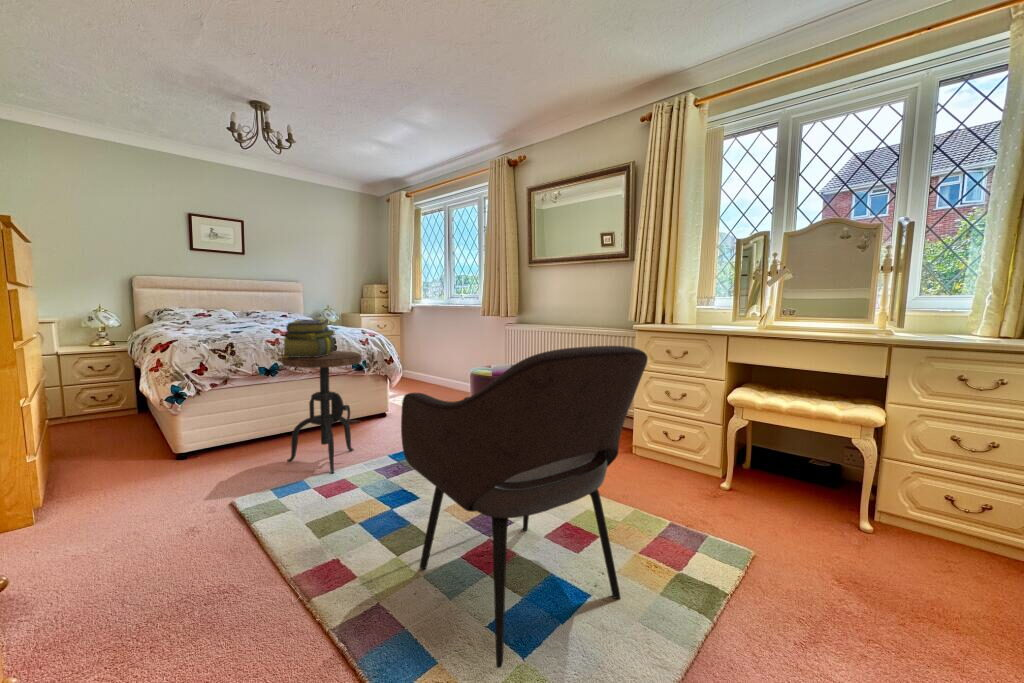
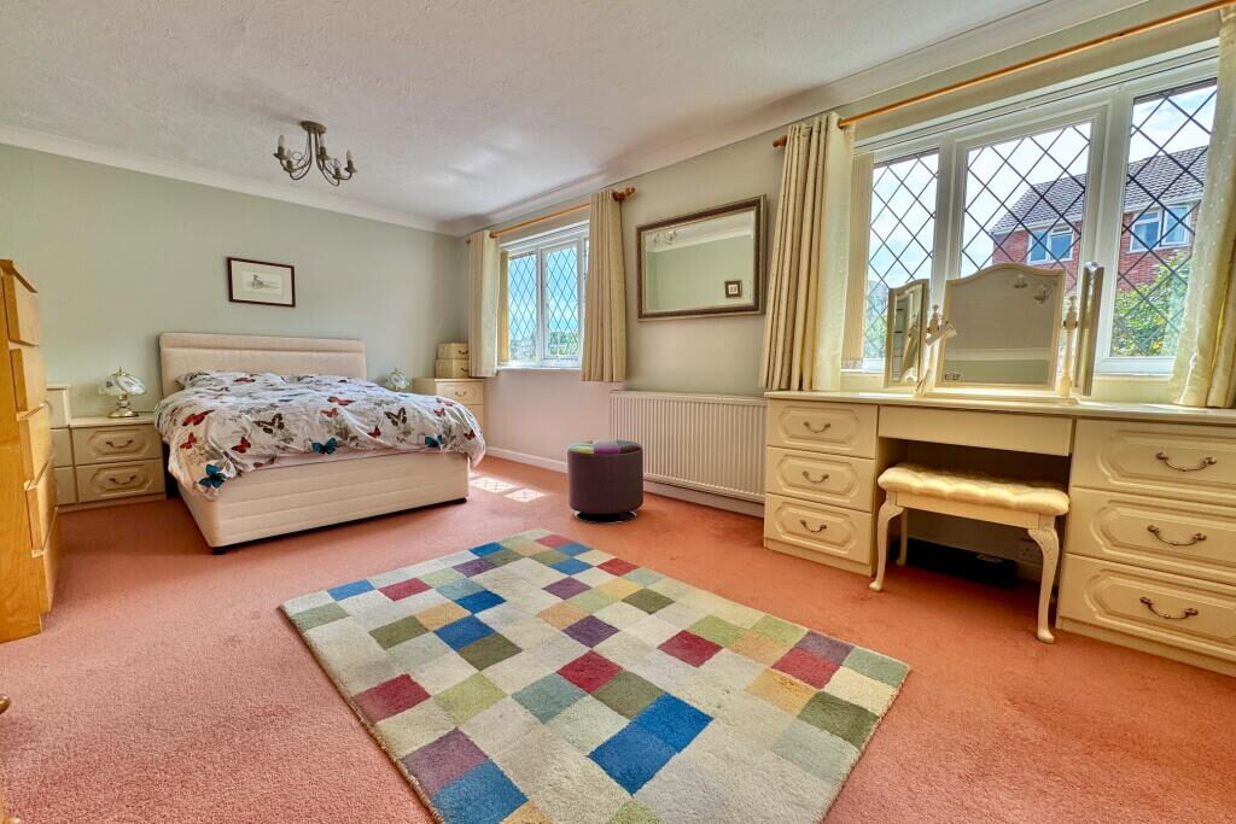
- armchair [400,345,649,669]
- side table [281,350,363,474]
- stack of books [280,318,338,358]
